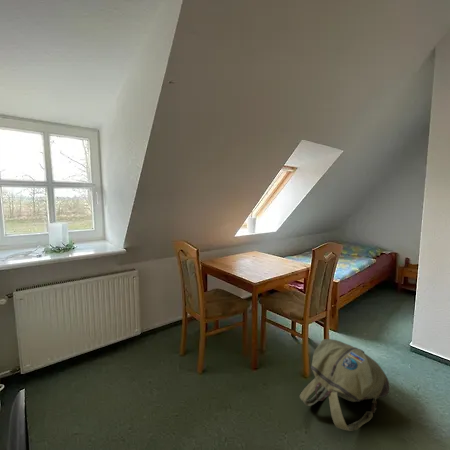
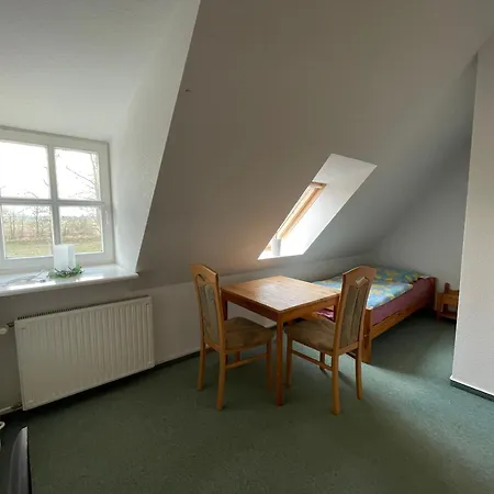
- backpack [299,338,390,432]
